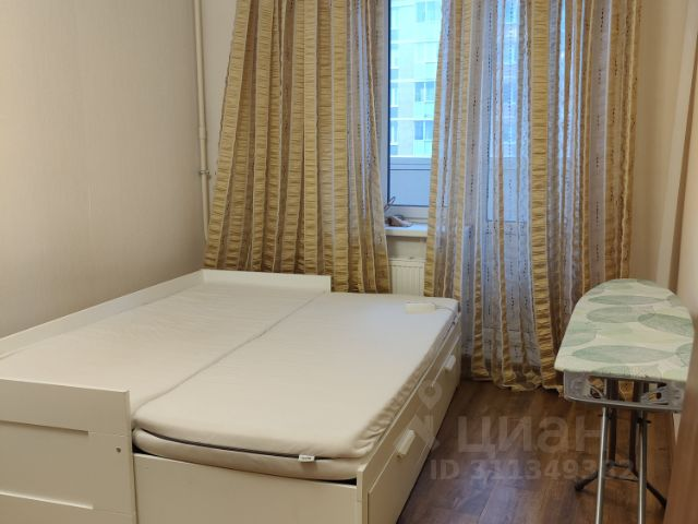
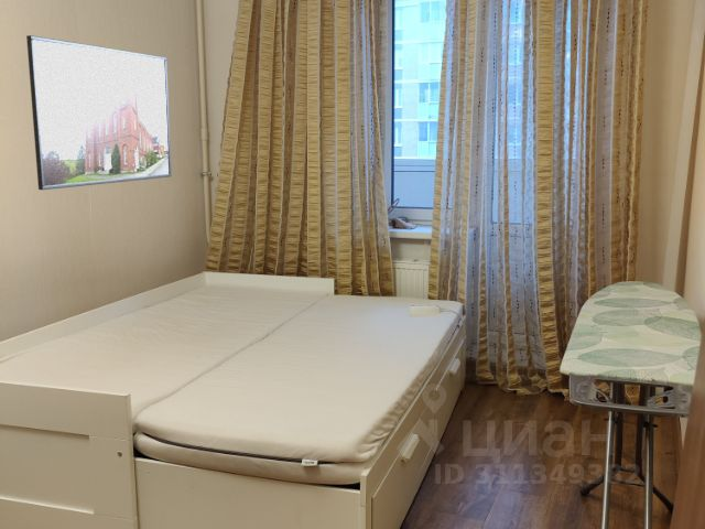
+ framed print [25,34,173,191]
